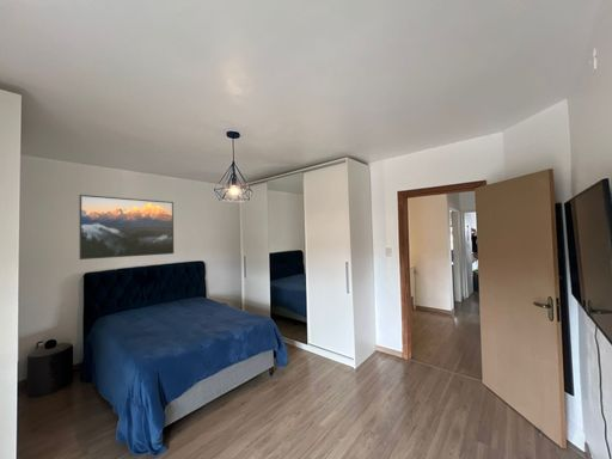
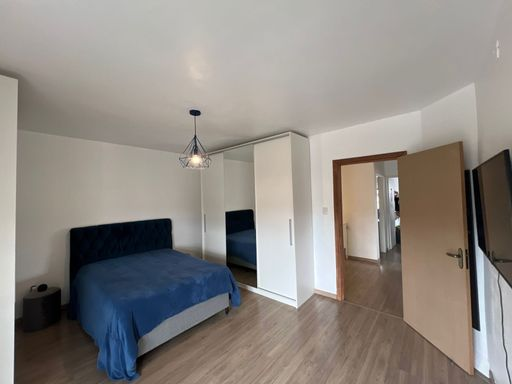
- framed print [78,194,175,261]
